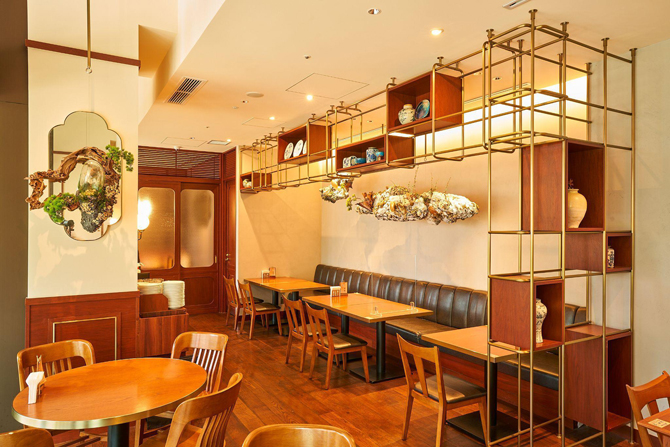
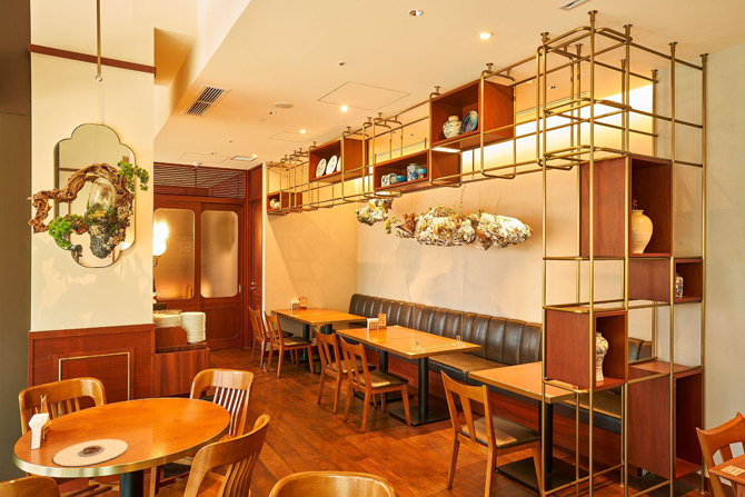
+ plate [52,438,129,467]
